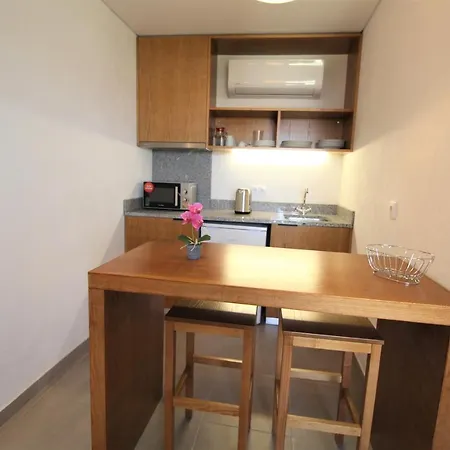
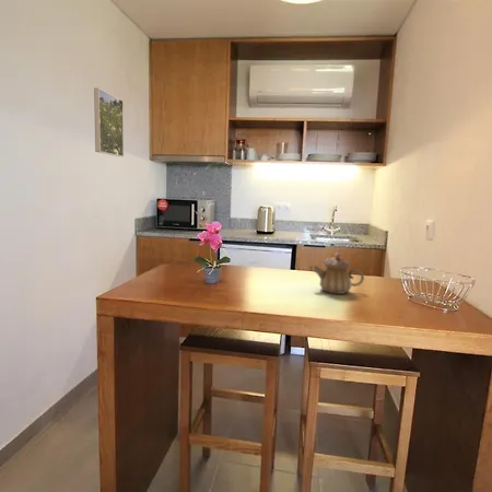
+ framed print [93,87,125,157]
+ teapot [313,251,365,295]
